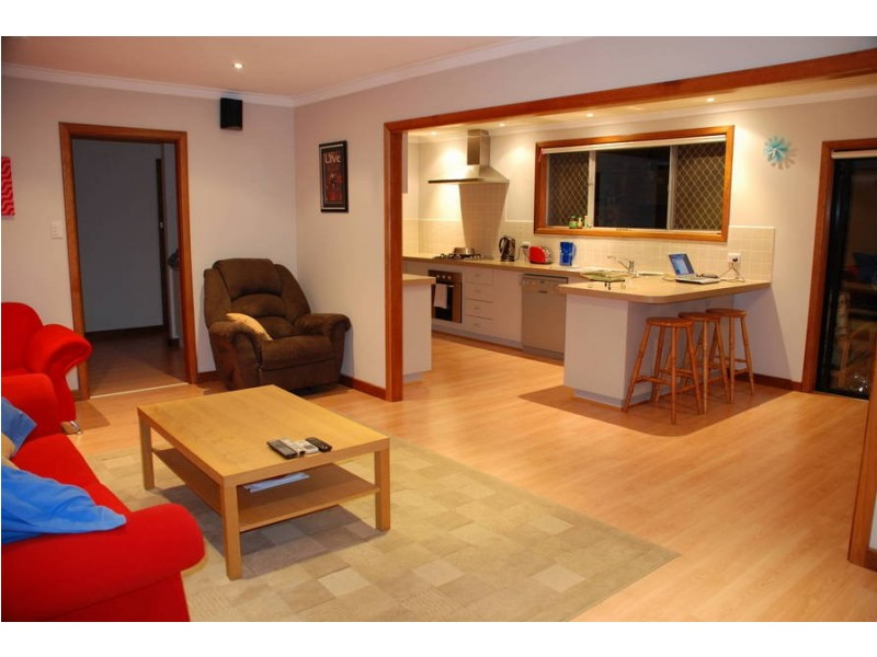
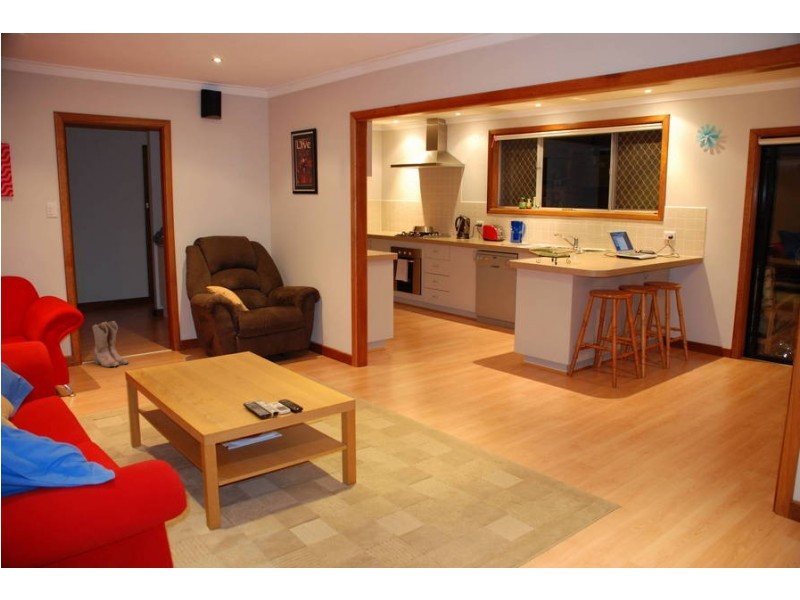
+ boots [91,320,130,368]
